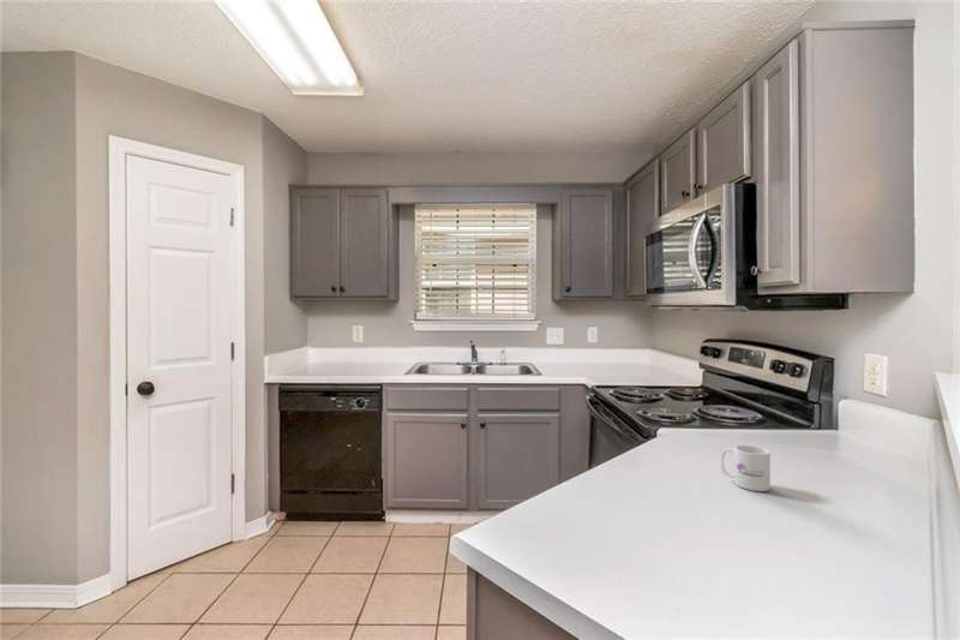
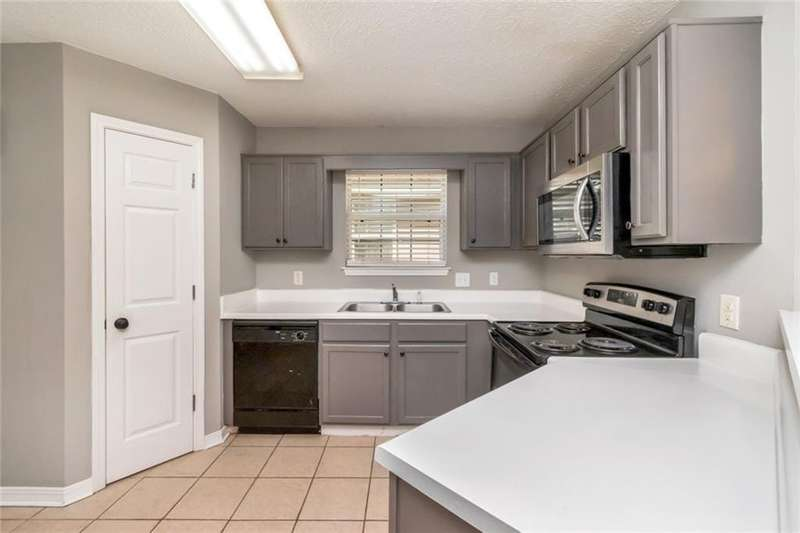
- mug [720,444,772,492]
